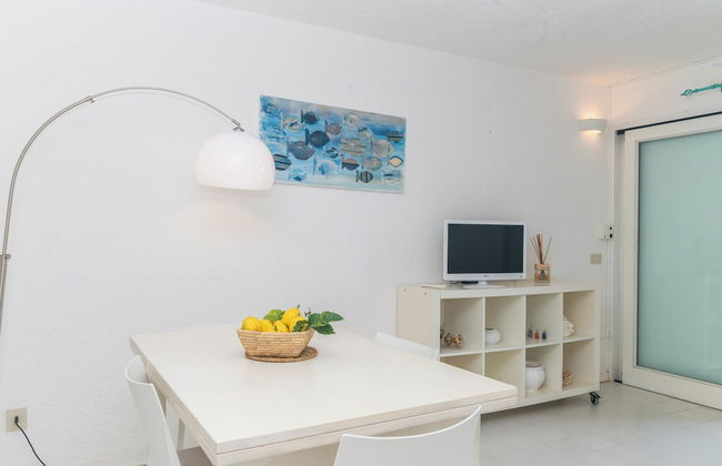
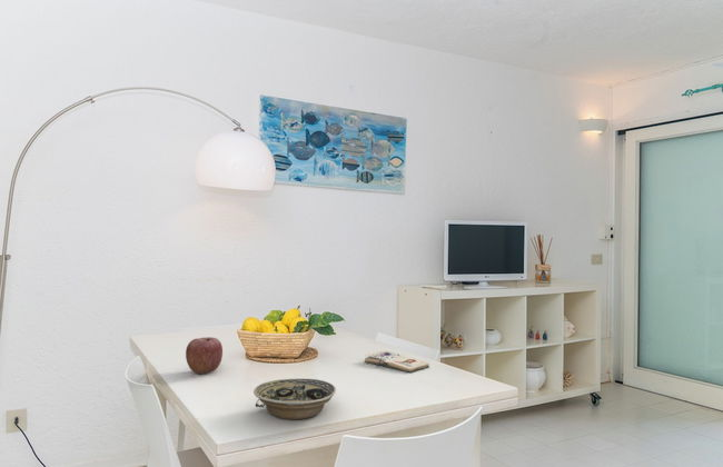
+ paperback book [364,349,430,374]
+ bowl [252,378,337,420]
+ apple [185,336,224,375]
